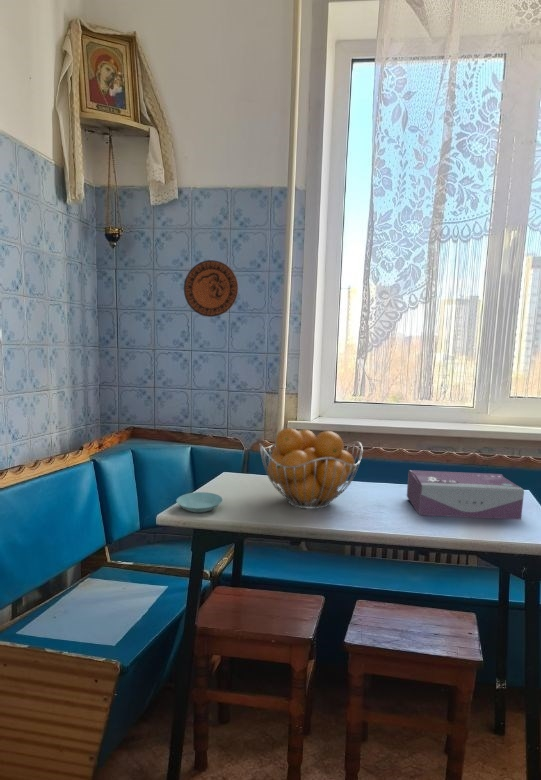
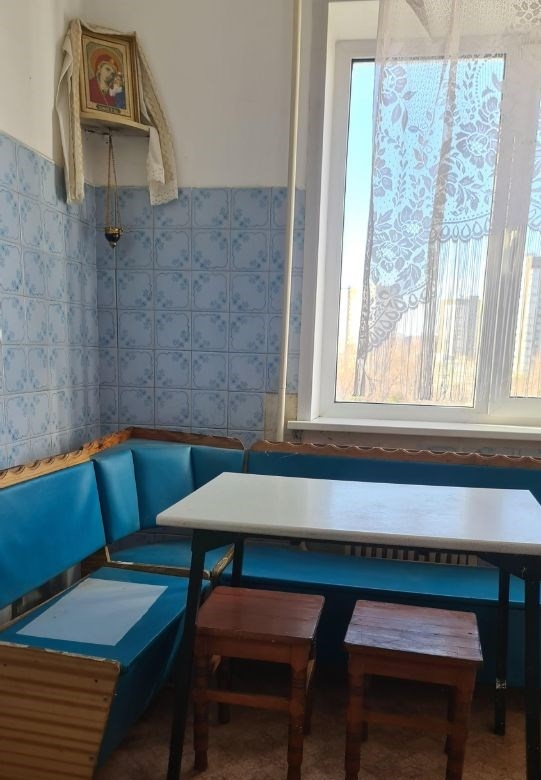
- decorative plate [183,259,239,318]
- saucer [175,491,224,513]
- fruit basket [258,427,364,510]
- tissue box [406,469,525,520]
